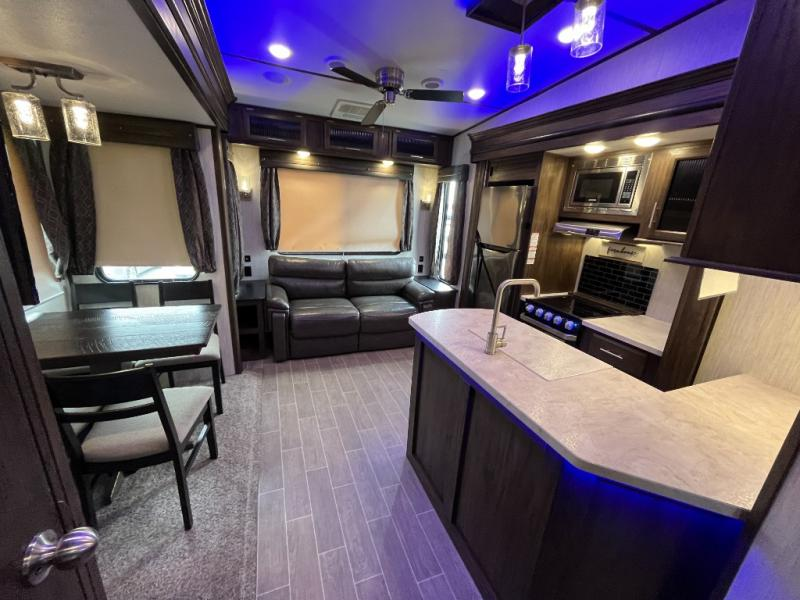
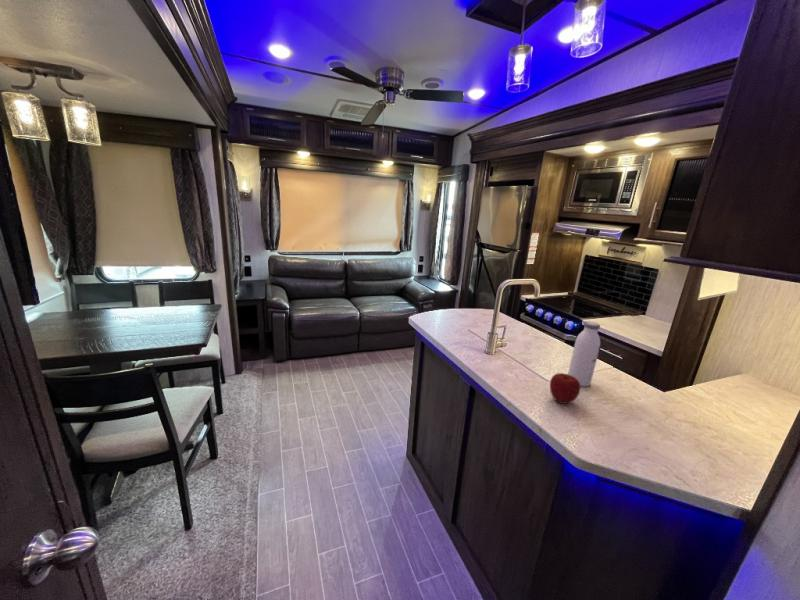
+ apple [549,372,581,405]
+ water bottle [567,320,601,387]
